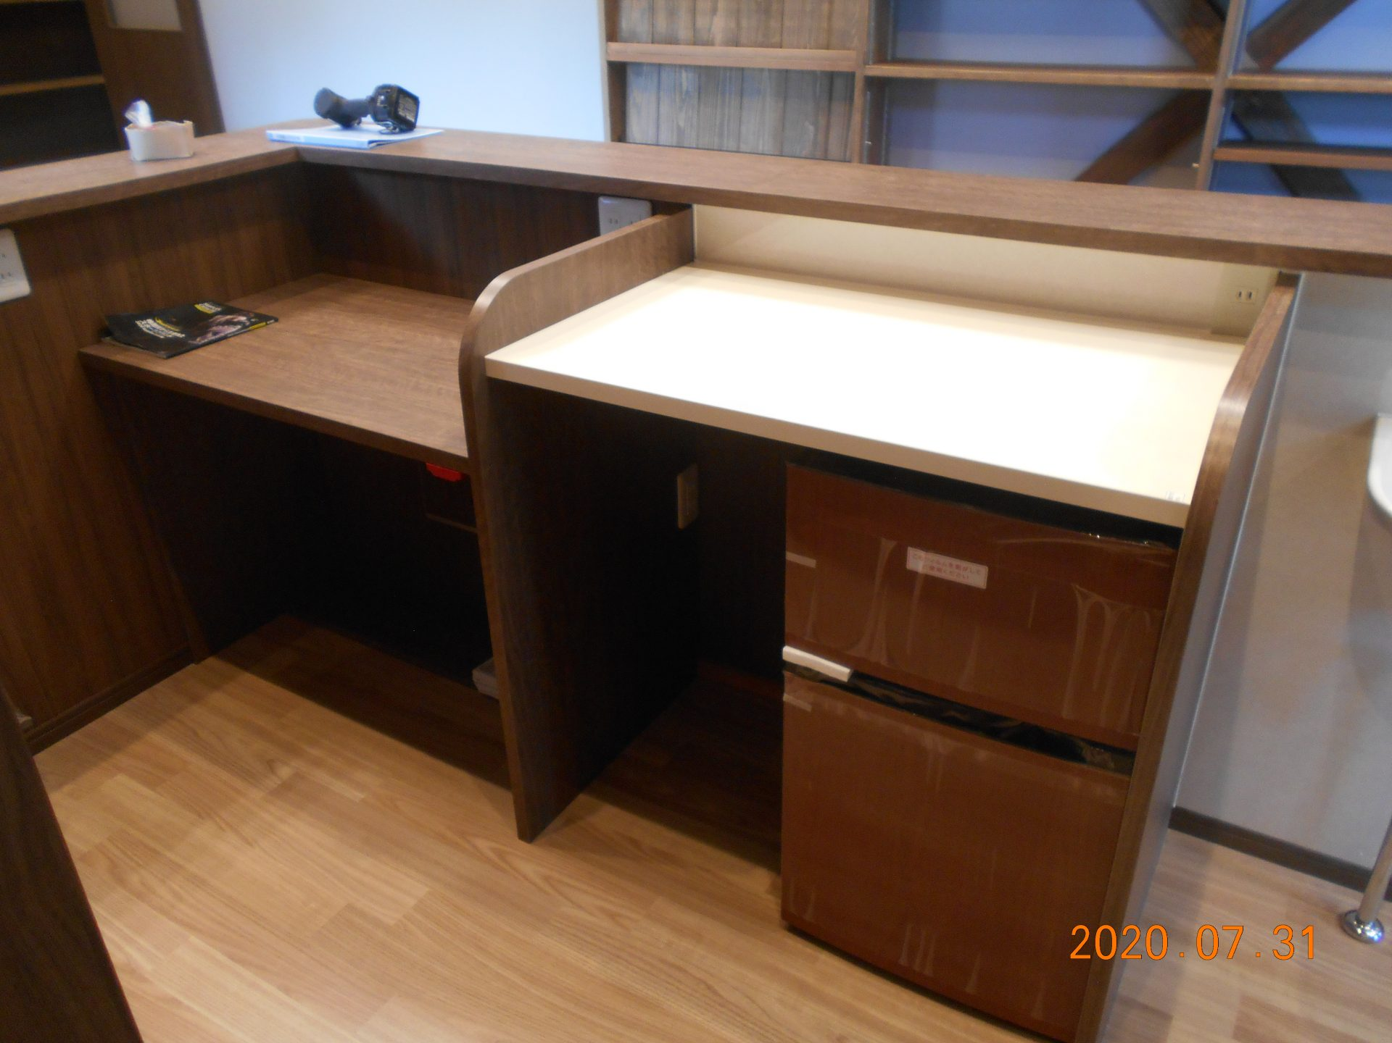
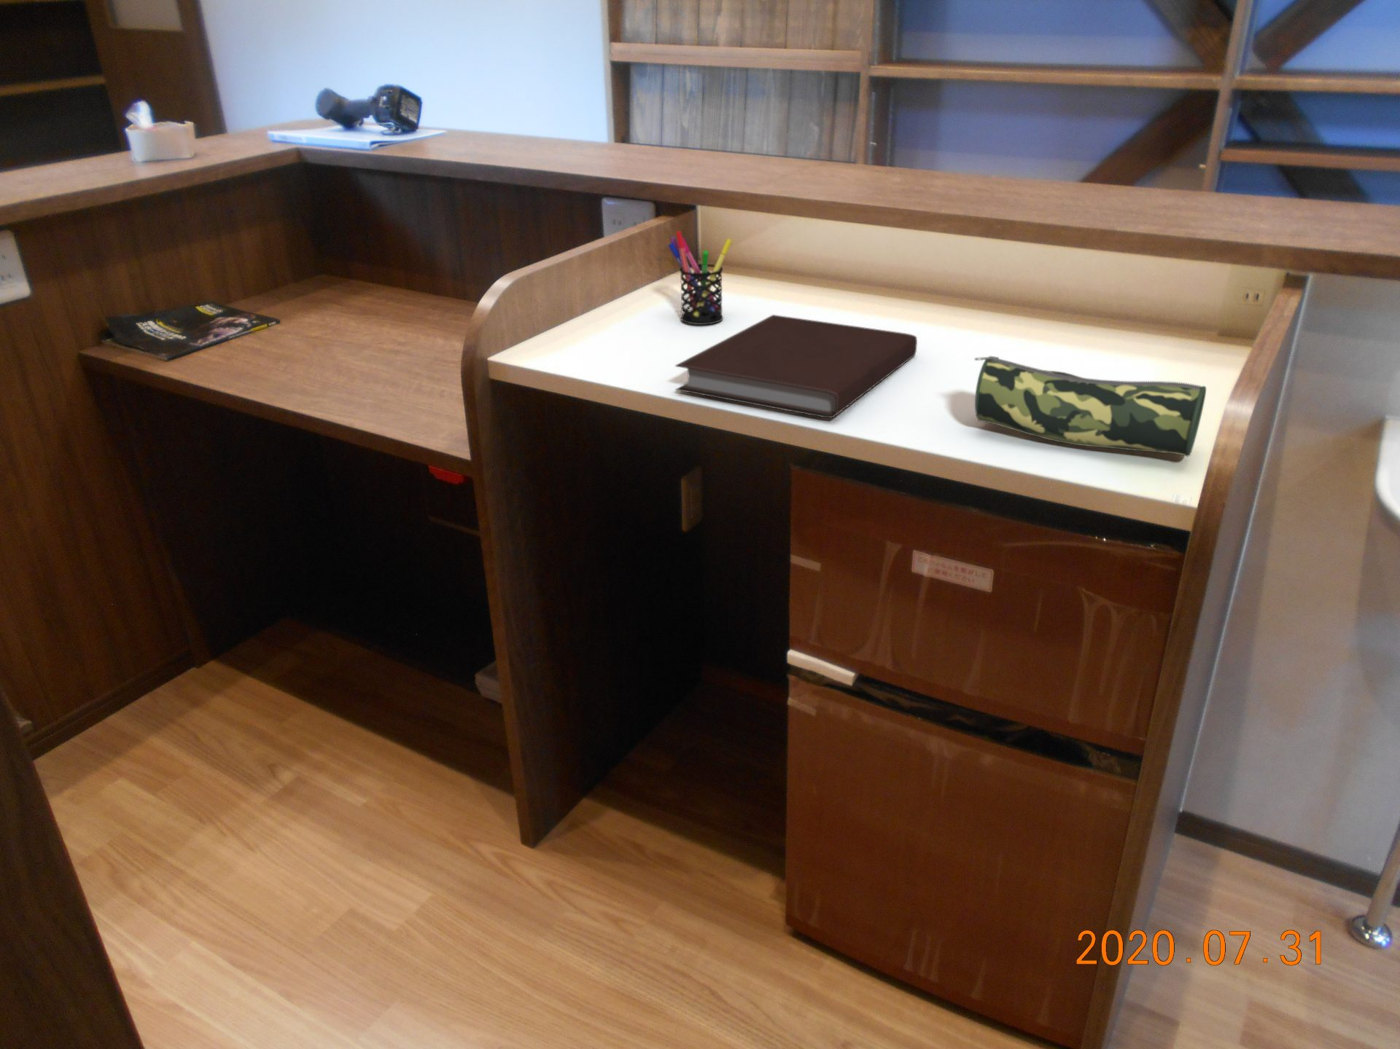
+ pencil case [973,356,1207,457]
+ notebook [675,314,918,419]
+ pen holder [667,230,733,326]
